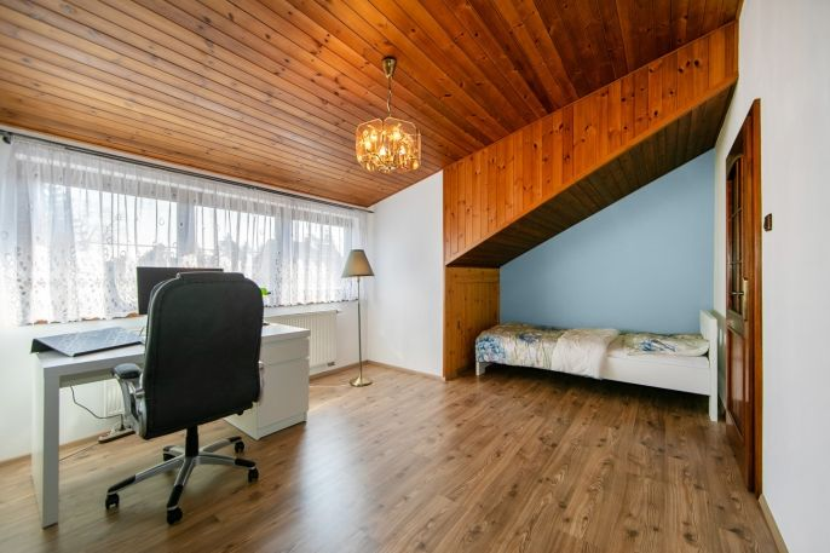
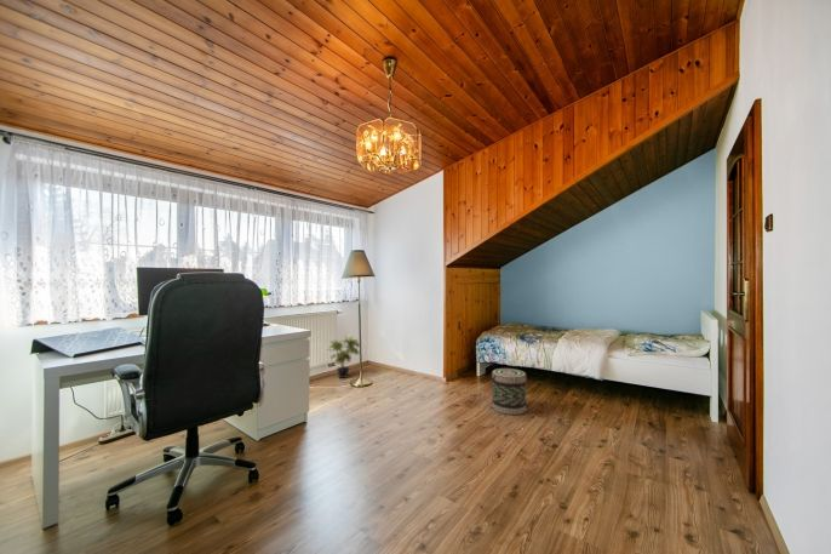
+ potted plant [327,333,361,379]
+ basket [489,367,529,416]
